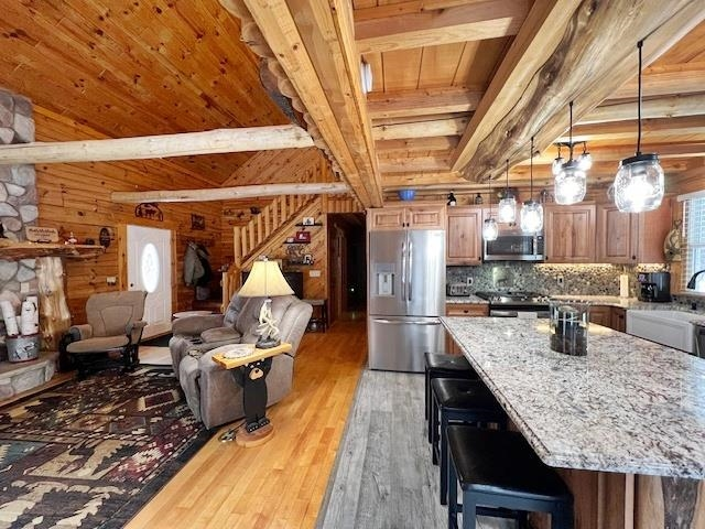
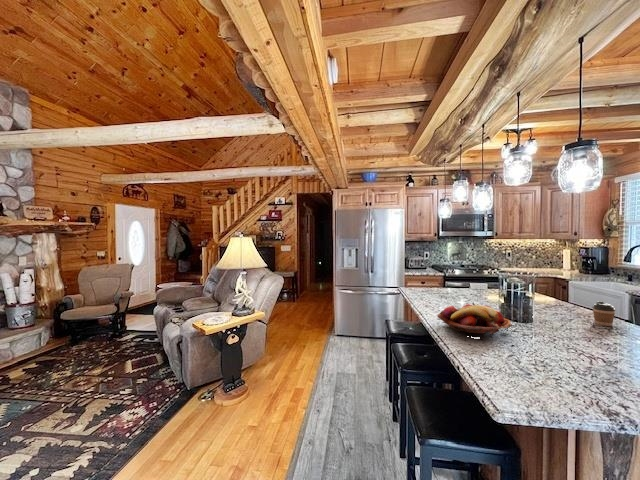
+ fruit basket [436,303,513,336]
+ coffee cup [591,300,617,327]
